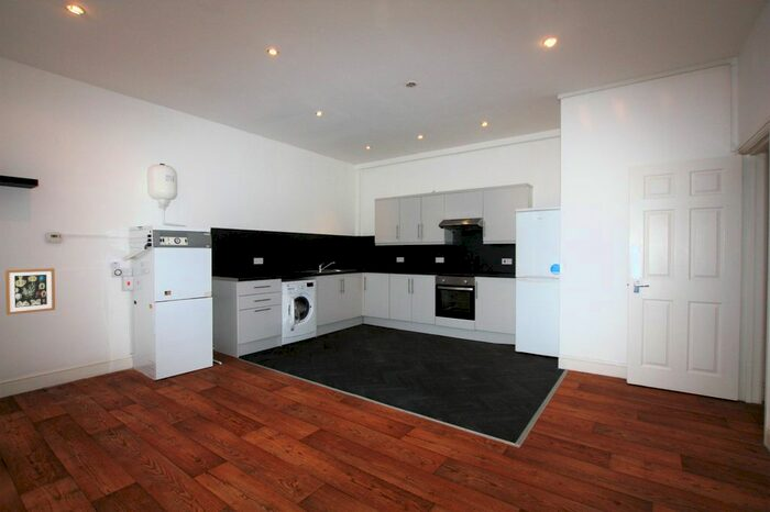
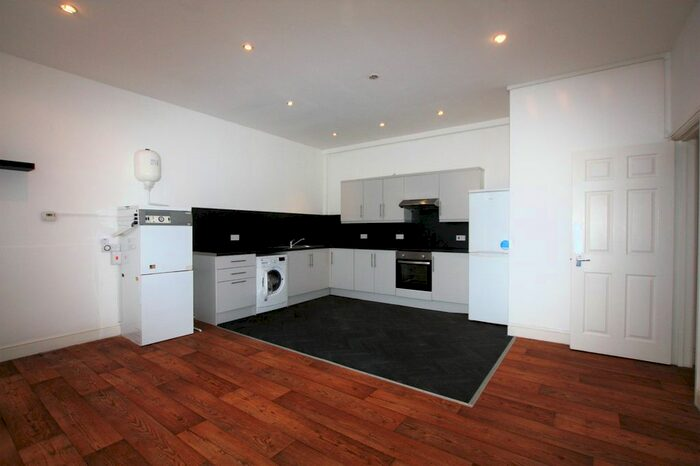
- wall art [4,267,56,315]
